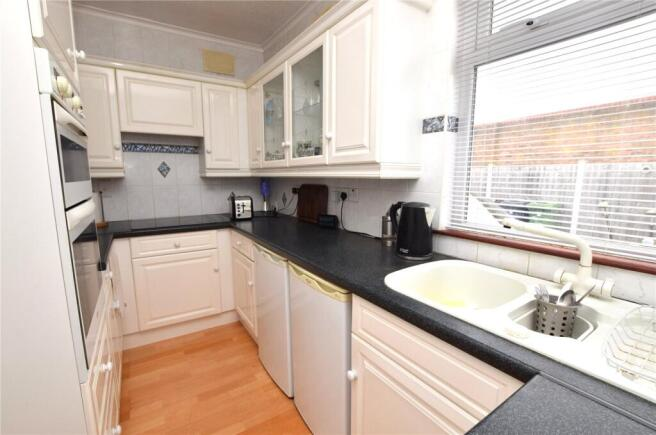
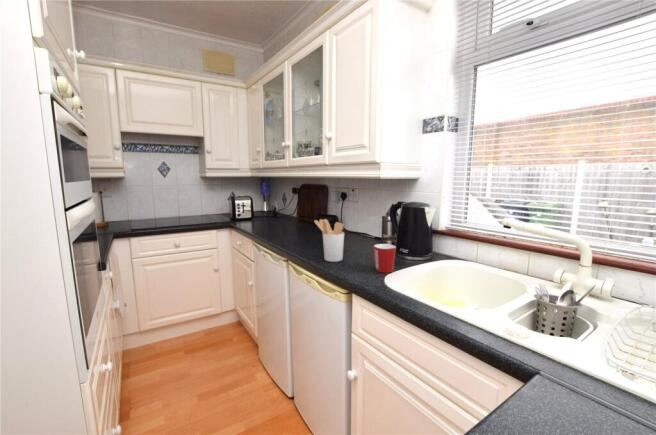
+ mug [371,243,397,274]
+ utensil holder [313,218,345,263]
